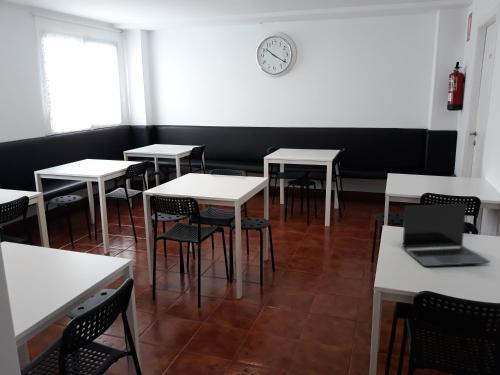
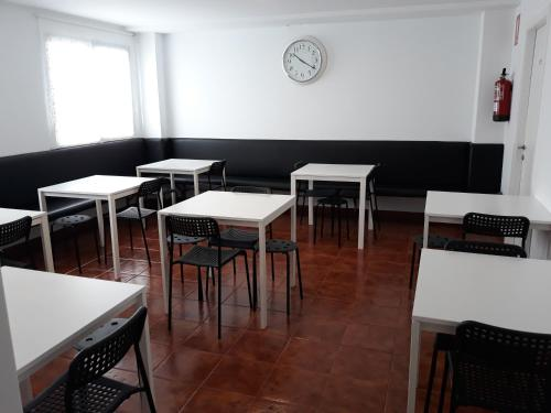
- laptop [401,203,491,267]
